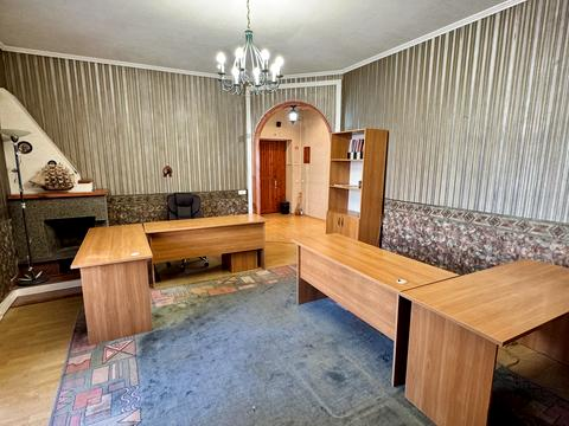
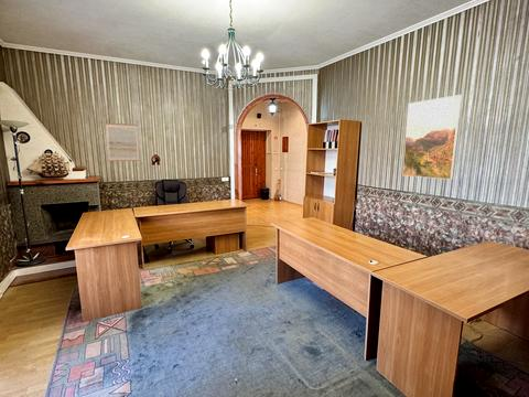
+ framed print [401,94,463,181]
+ wall art [105,122,140,162]
